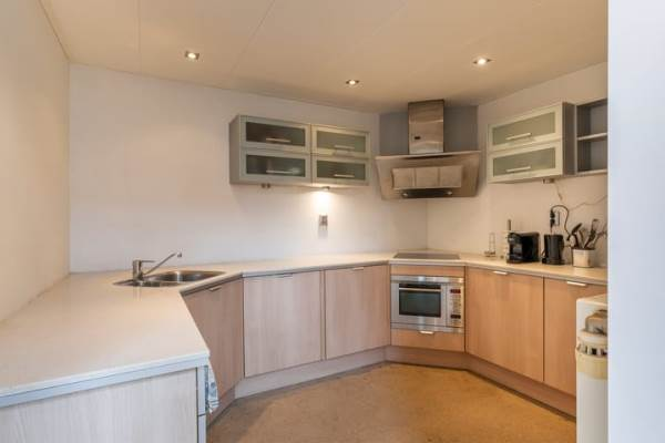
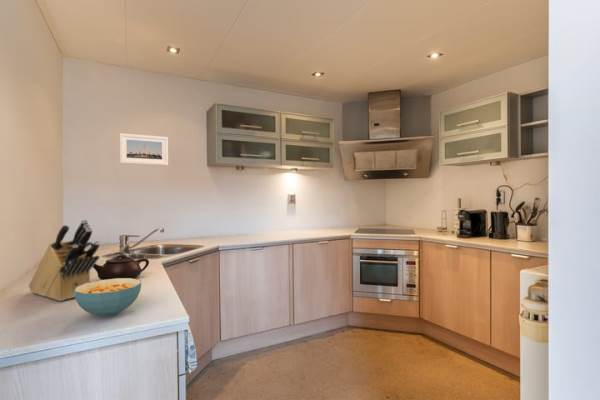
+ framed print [119,132,169,166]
+ teapot [92,254,150,280]
+ cereal bowl [74,278,142,318]
+ knife block [28,219,100,302]
